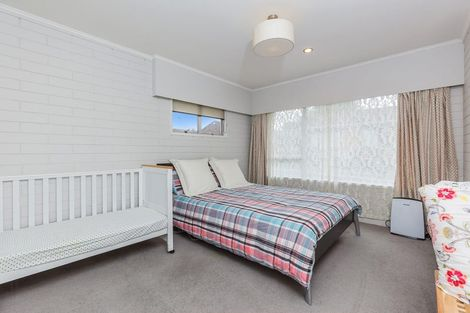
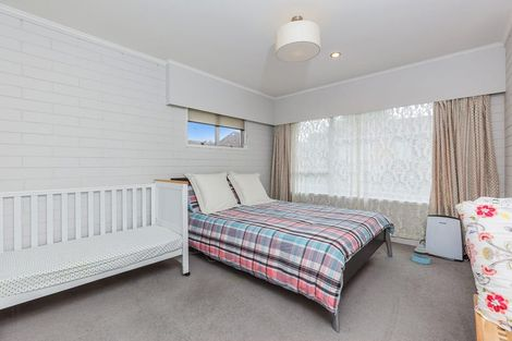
+ stacking toy [411,243,431,265]
